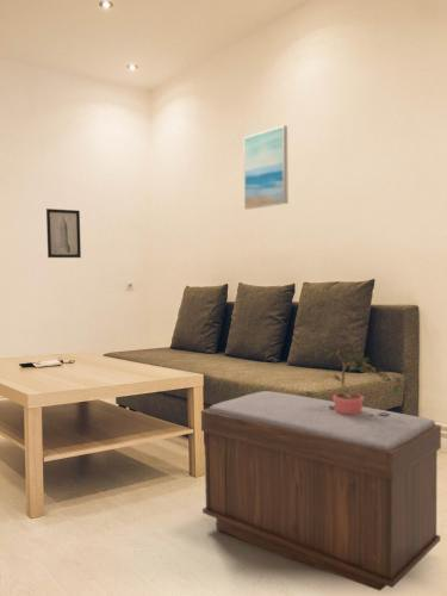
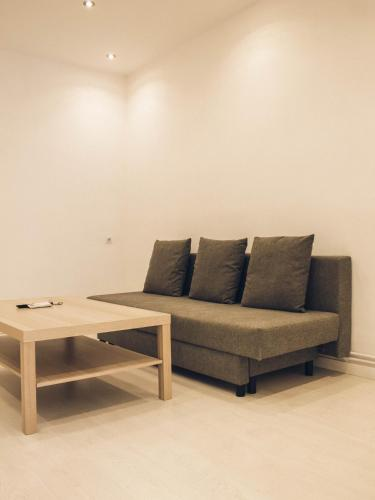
- wall art [242,124,290,211]
- potted plant [312,342,412,416]
- bench [200,390,442,592]
- wall art [45,207,82,259]
